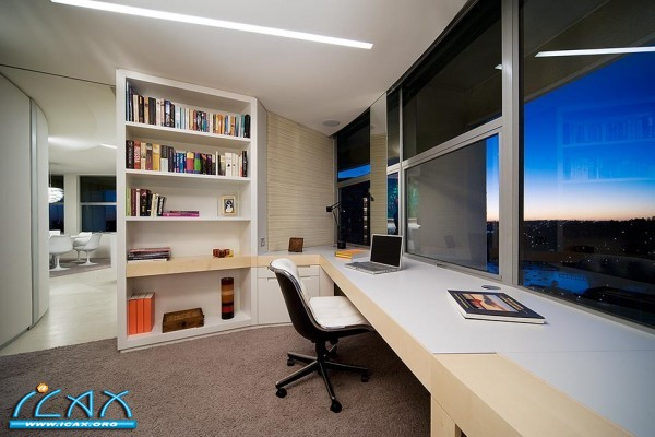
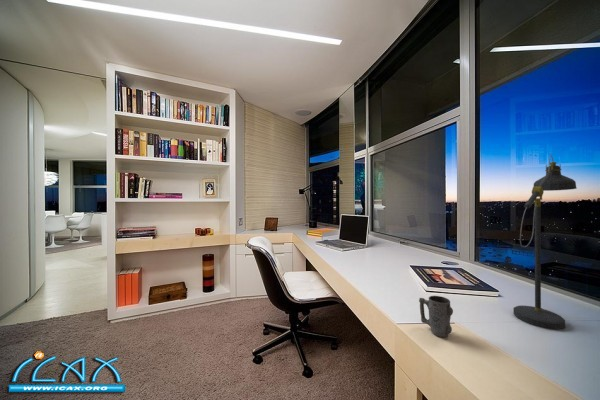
+ desk lamp [512,154,578,330]
+ mug [418,295,454,338]
